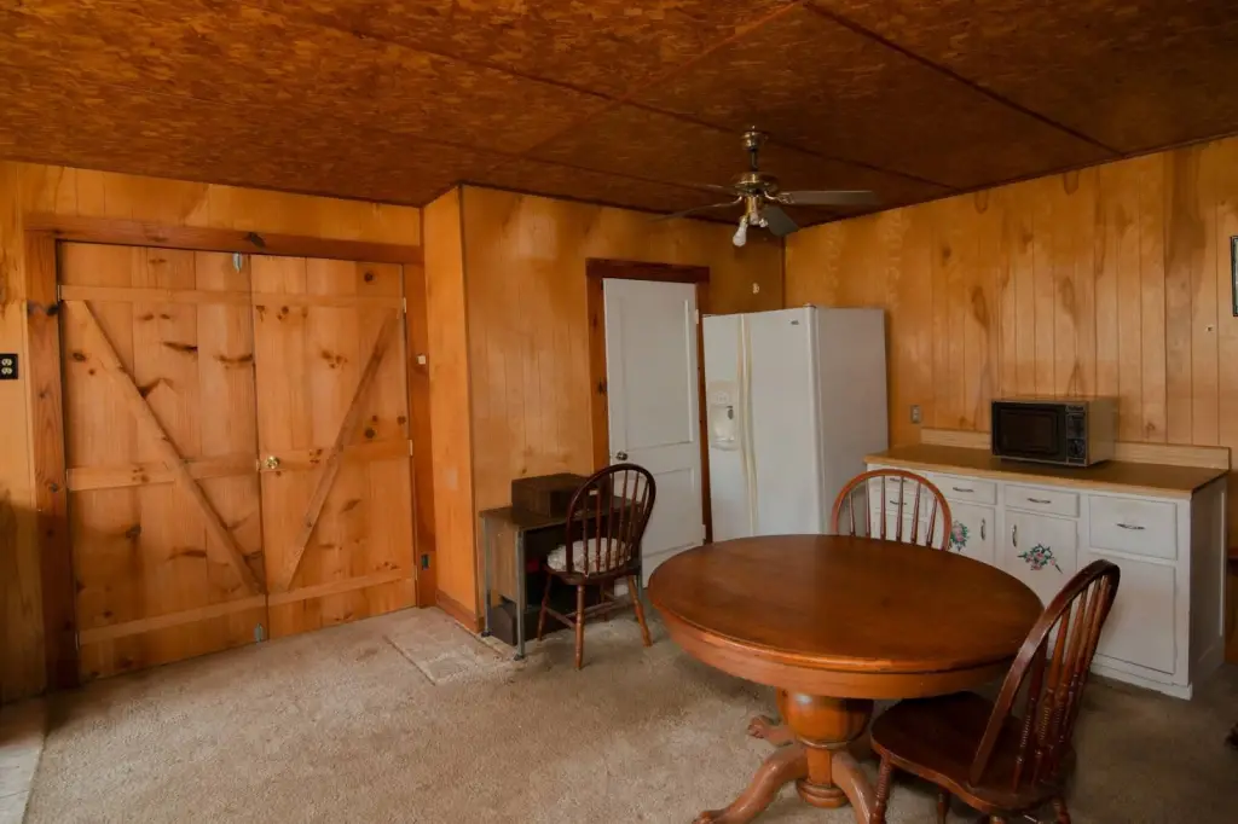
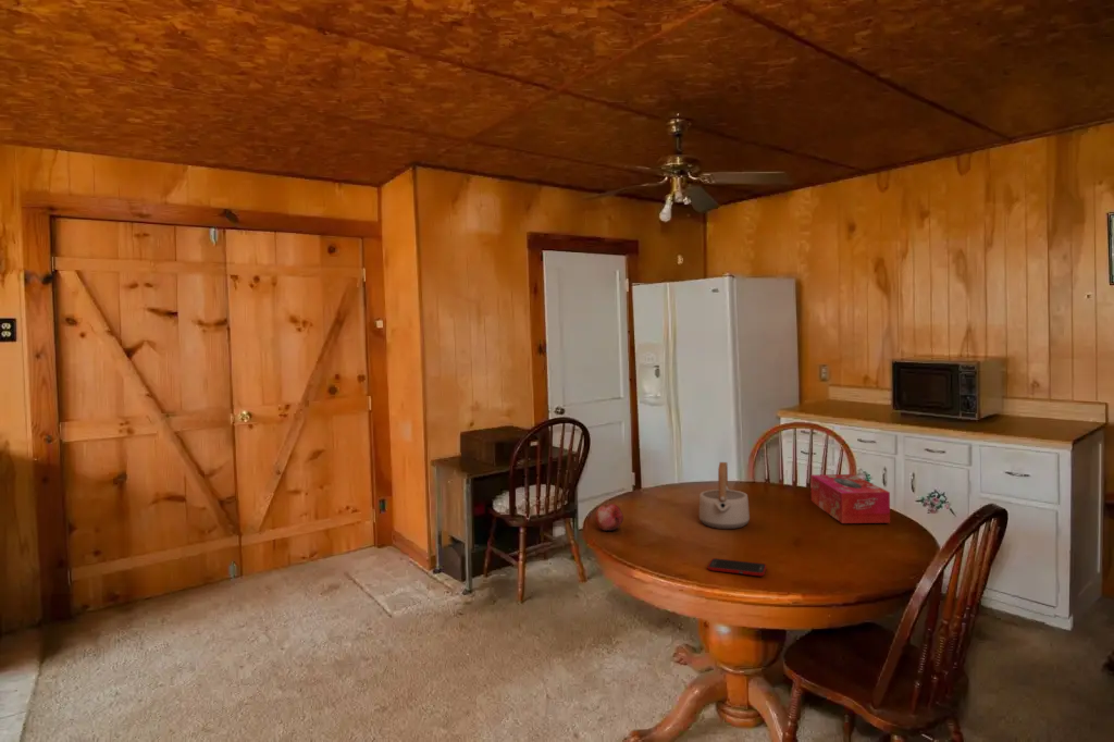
+ tissue box [809,473,891,524]
+ cell phone [707,557,767,577]
+ teapot [698,461,751,530]
+ fruit [594,498,624,532]
